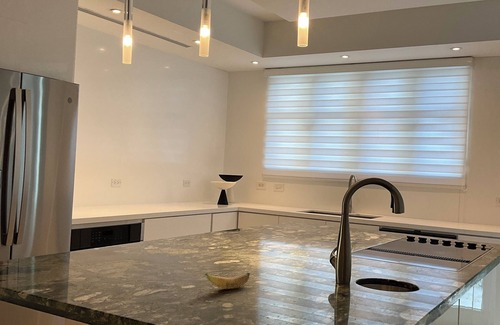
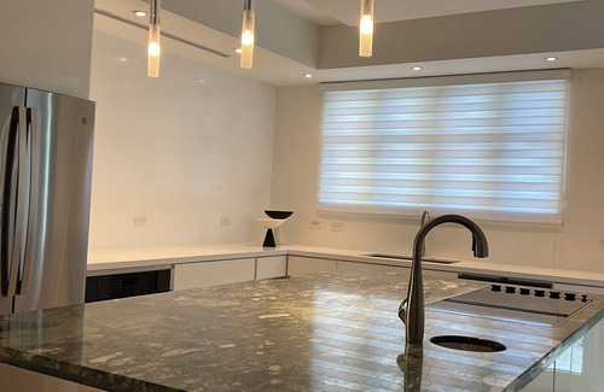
- banana [204,272,251,290]
